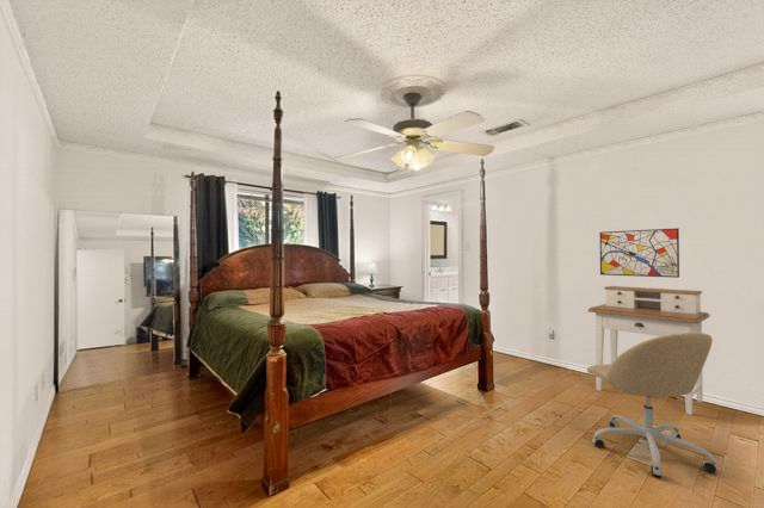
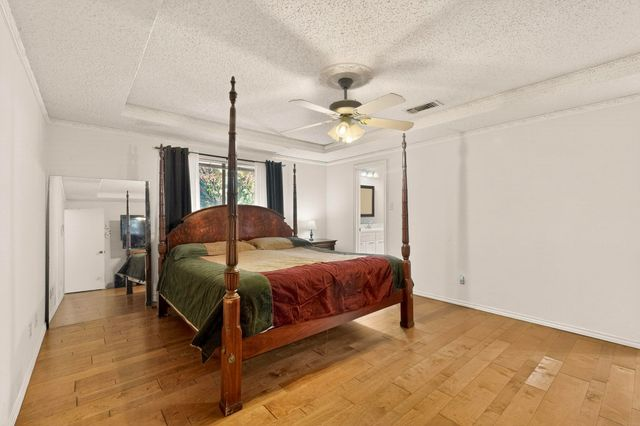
- office chair [586,332,719,478]
- desk [587,285,711,416]
- wall art [598,228,680,279]
